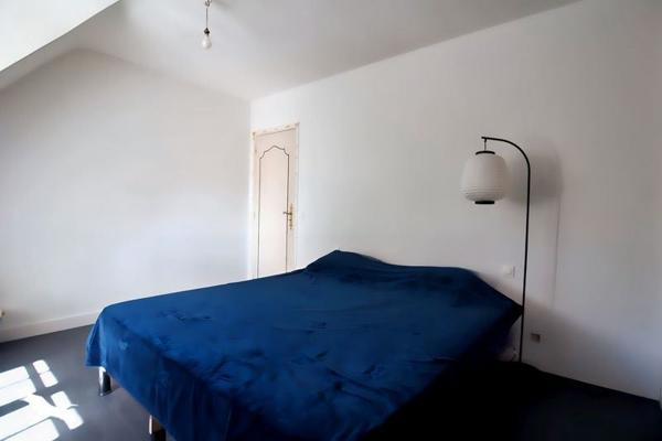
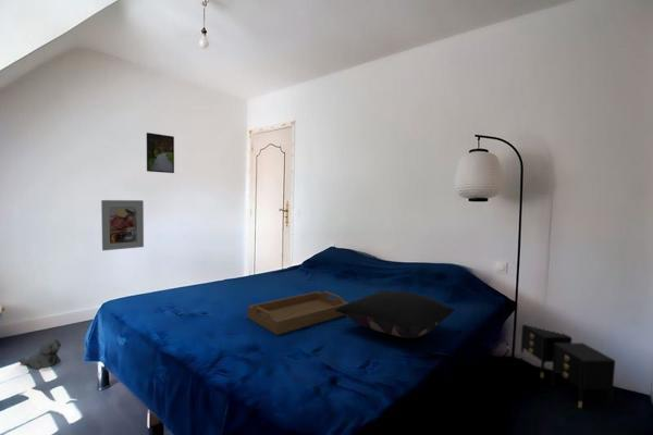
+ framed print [146,132,175,174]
+ plush toy [17,337,62,371]
+ nightstand [519,324,616,409]
+ serving tray [247,290,349,336]
+ pillow [335,289,455,339]
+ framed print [100,199,145,251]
